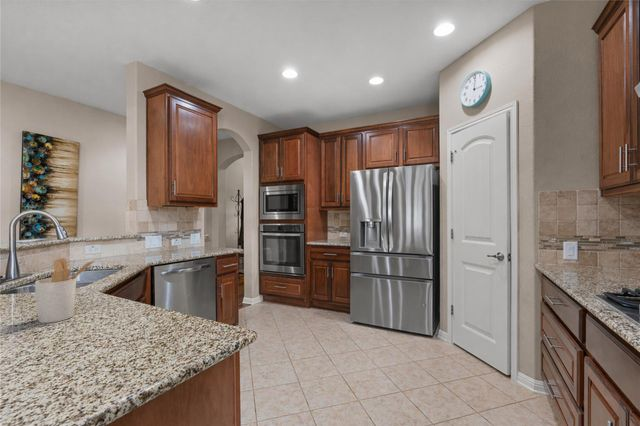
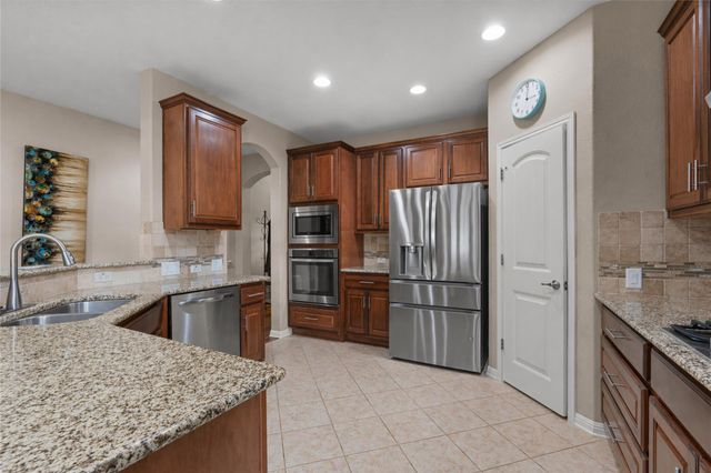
- utensil holder [34,257,96,324]
